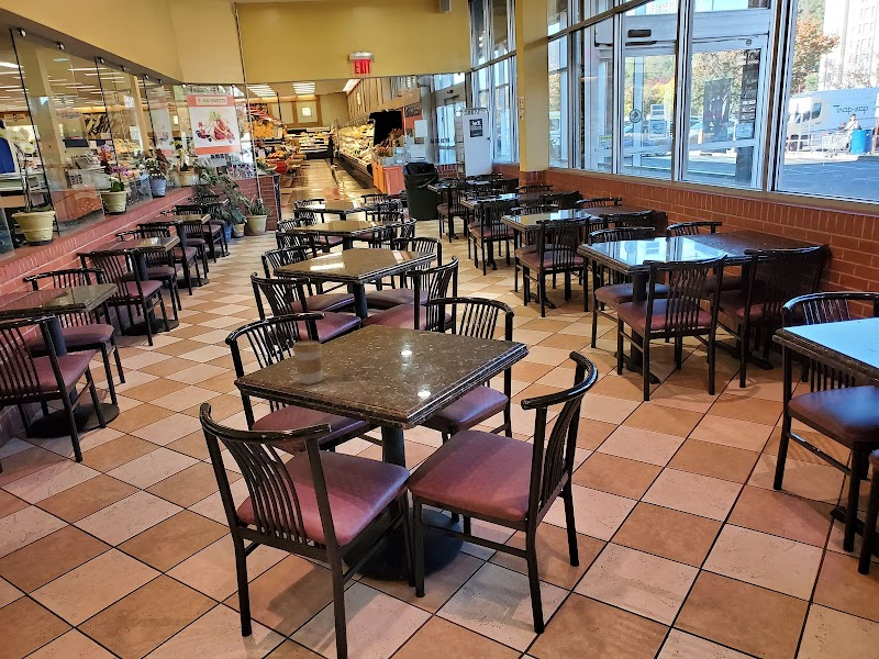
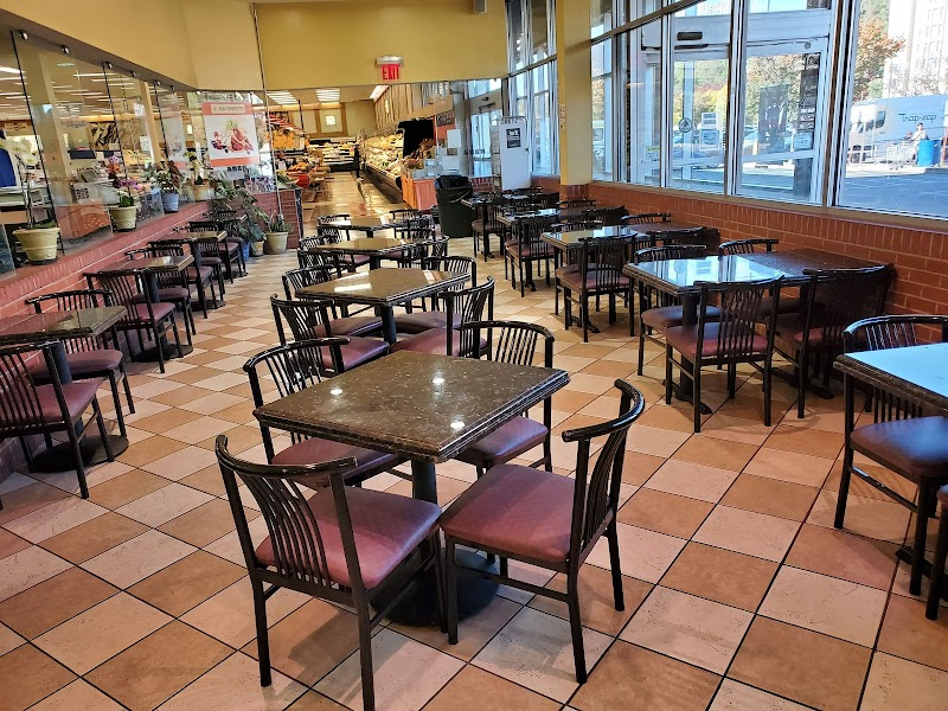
- coffee cup [291,339,323,386]
